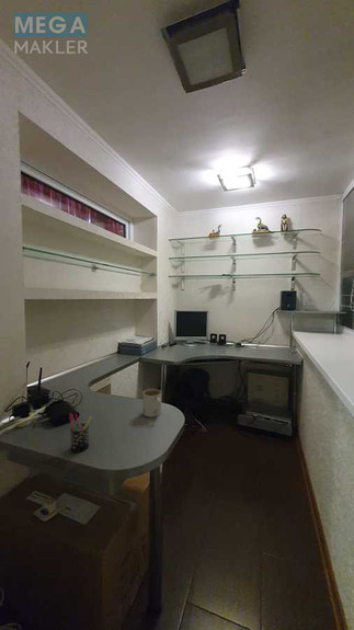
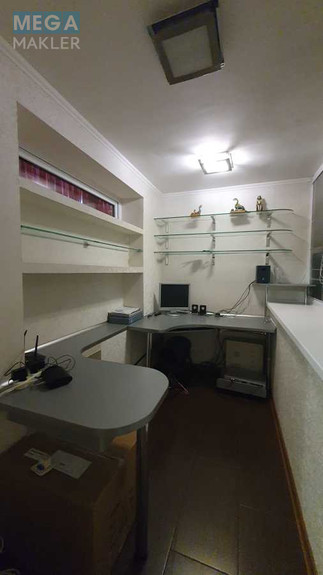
- pen holder [68,412,92,454]
- mug [142,388,162,417]
